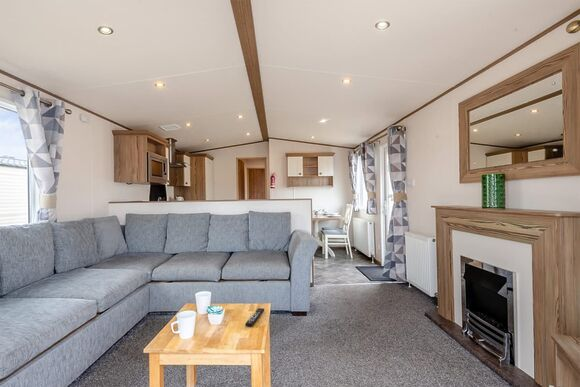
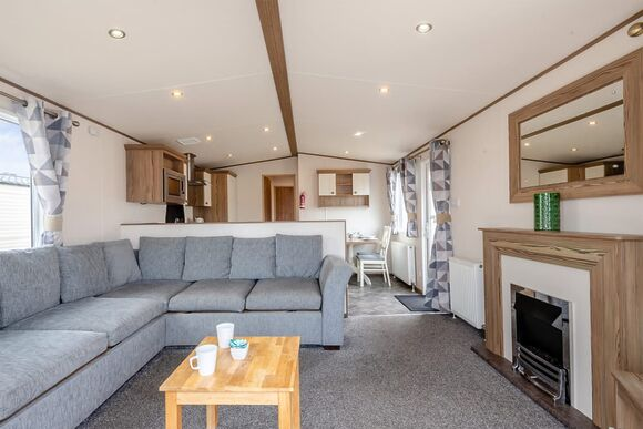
- remote control [245,307,265,327]
